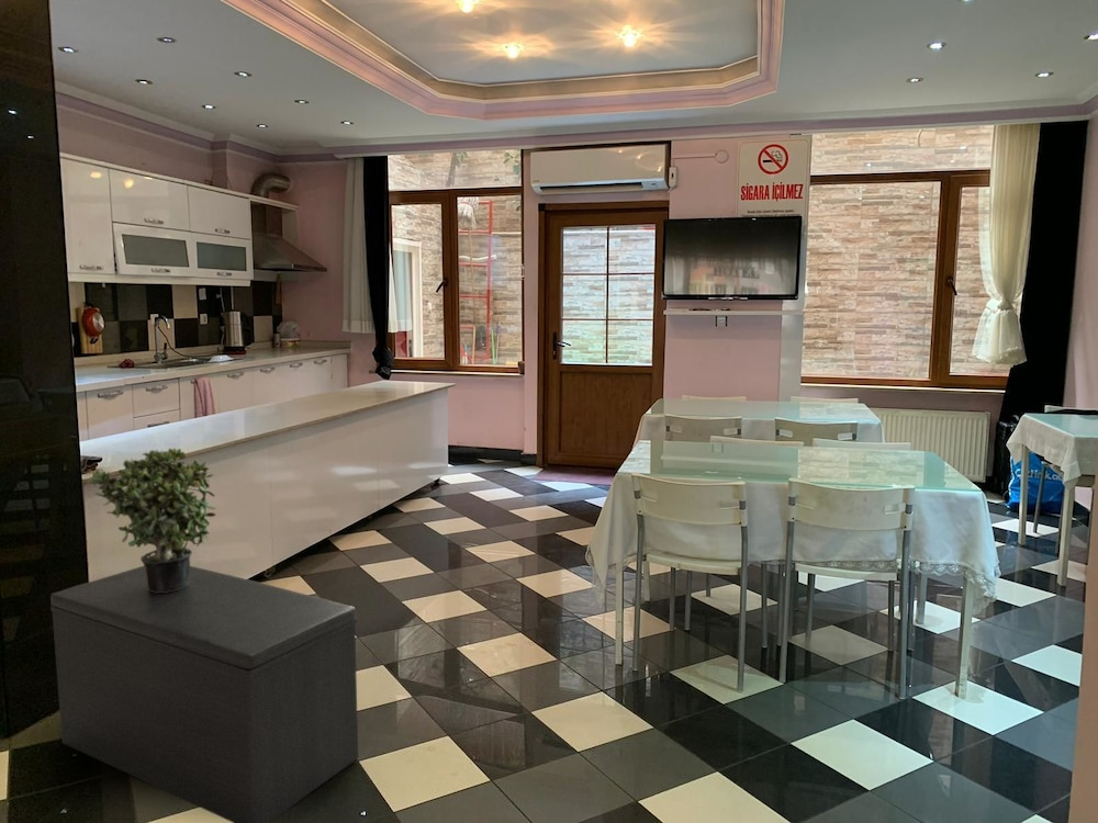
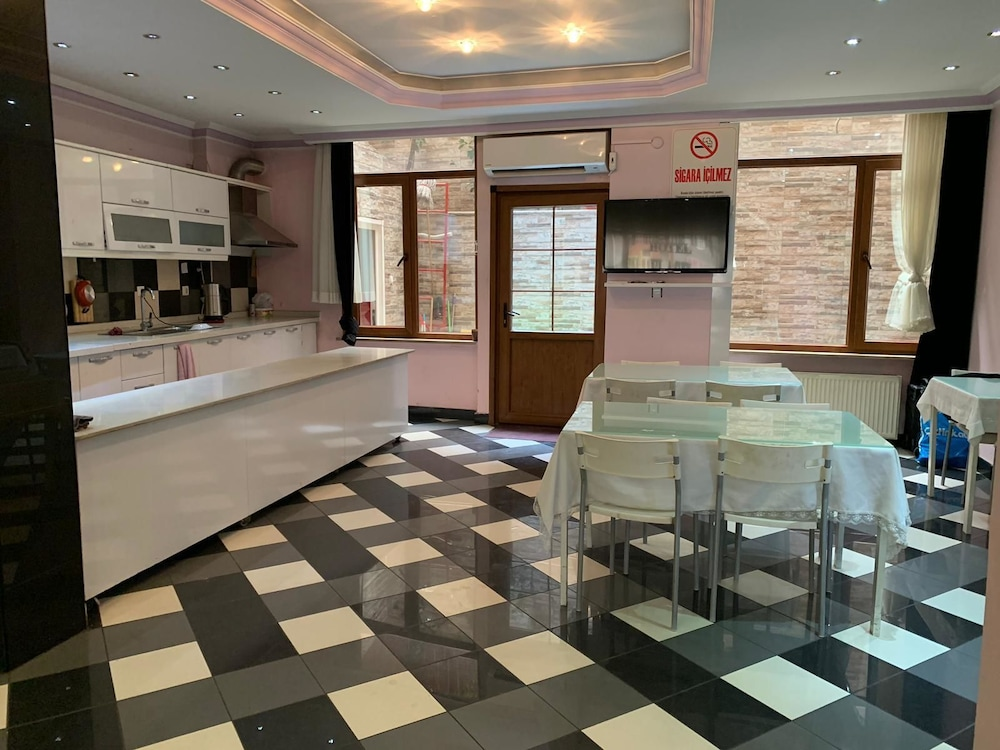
- potted plant [88,447,217,593]
- bench [49,565,359,823]
